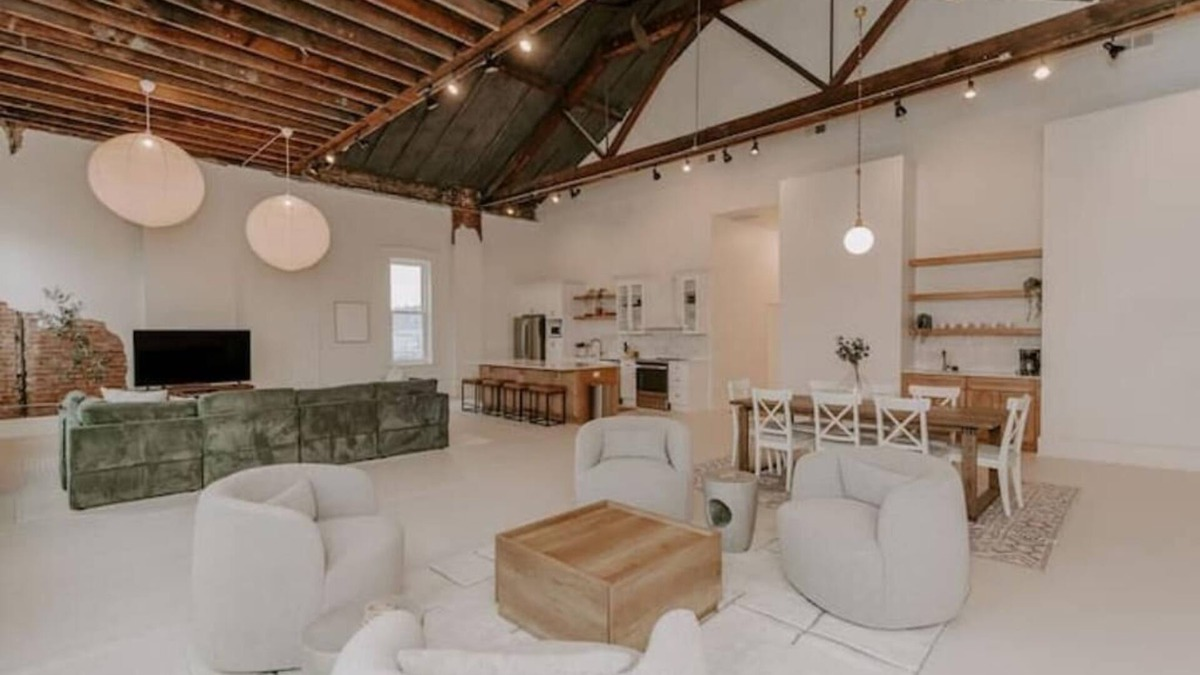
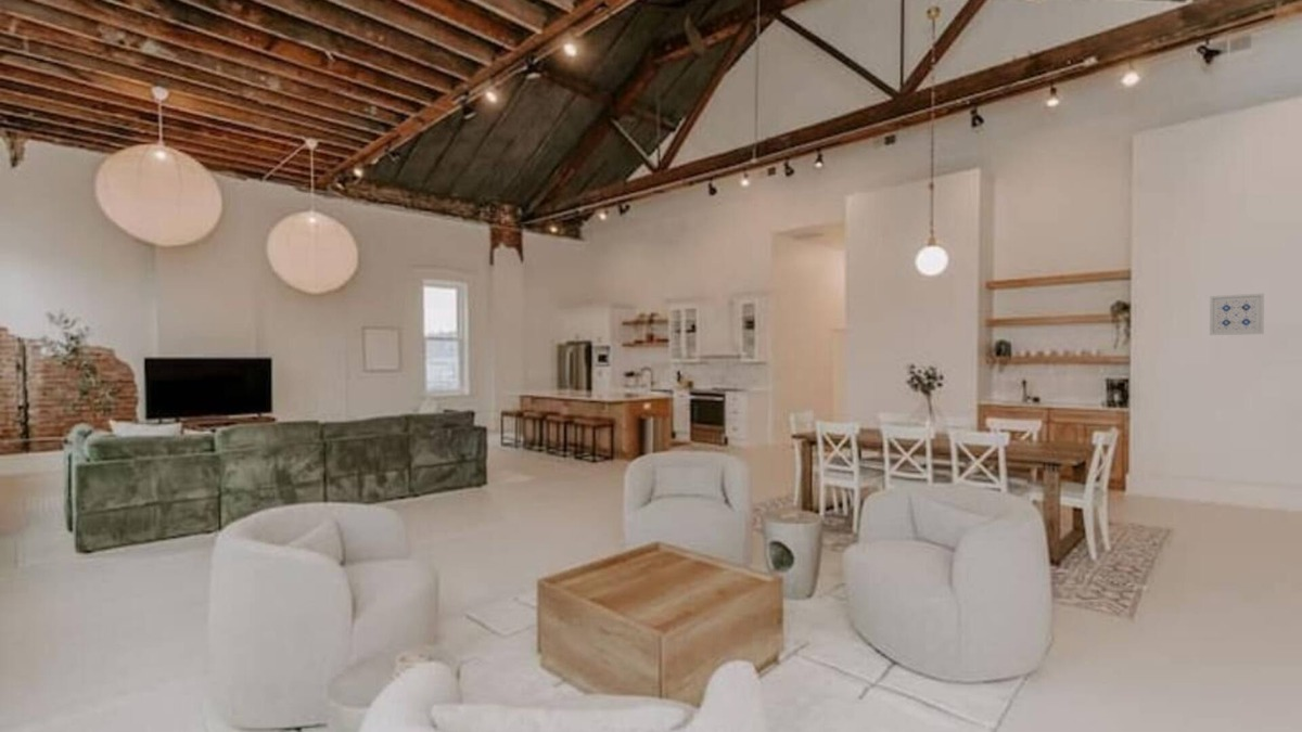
+ wall art [1209,293,1265,336]
